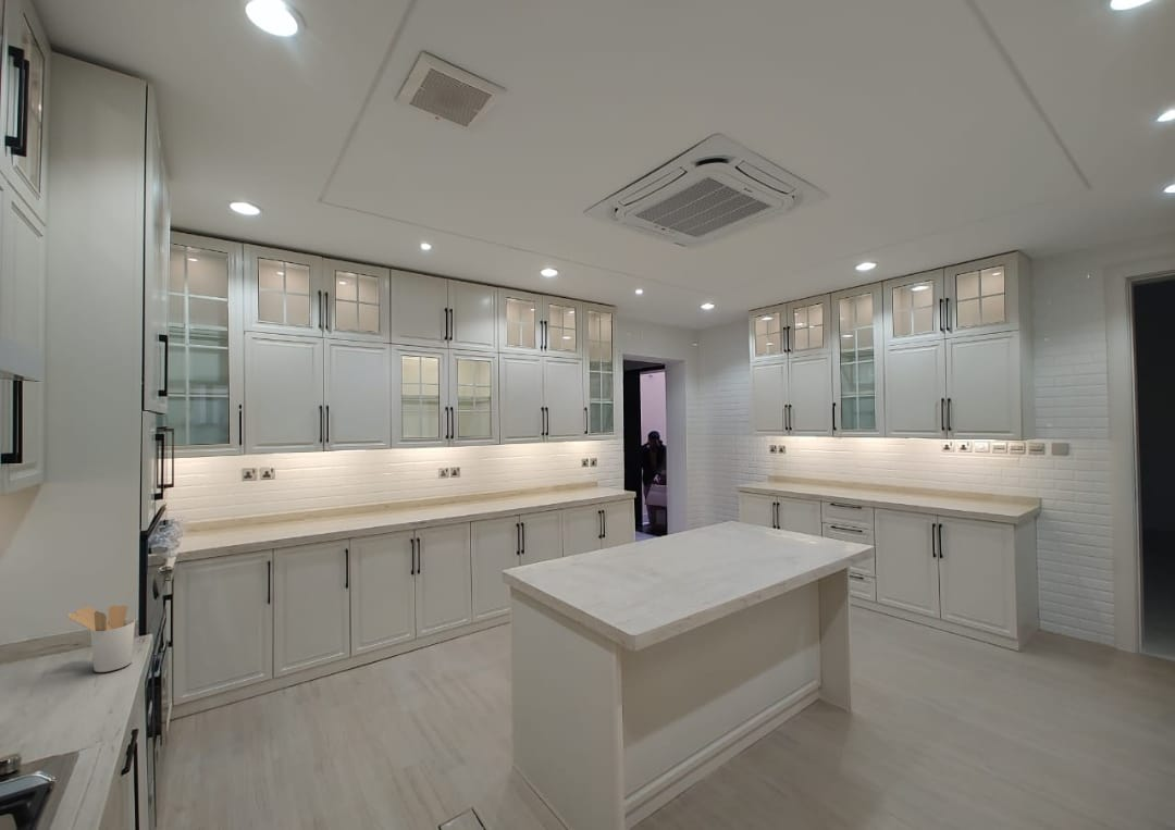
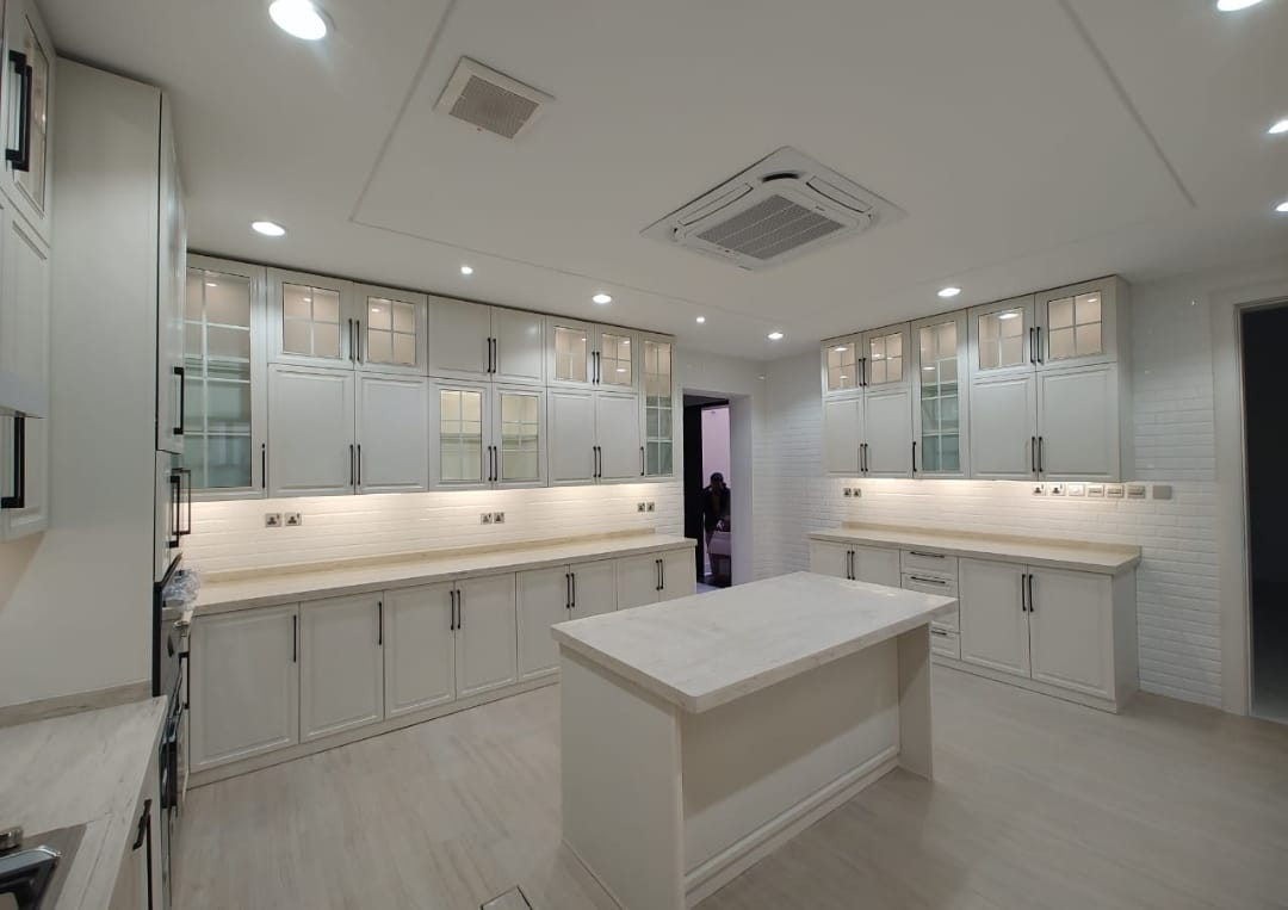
- utensil holder [66,605,136,673]
